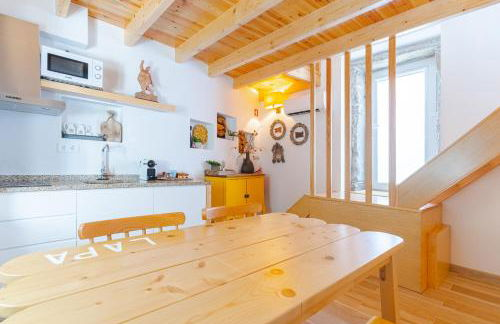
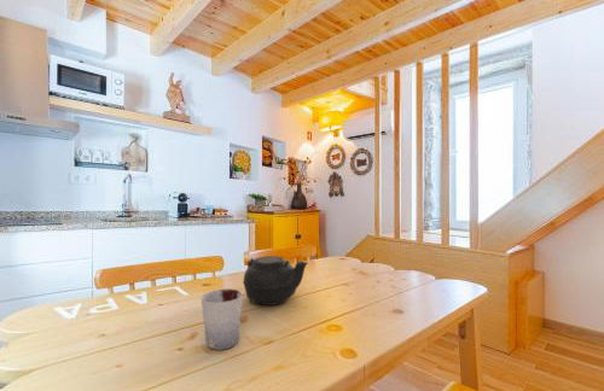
+ teapot [242,255,309,307]
+ cup [201,288,244,351]
